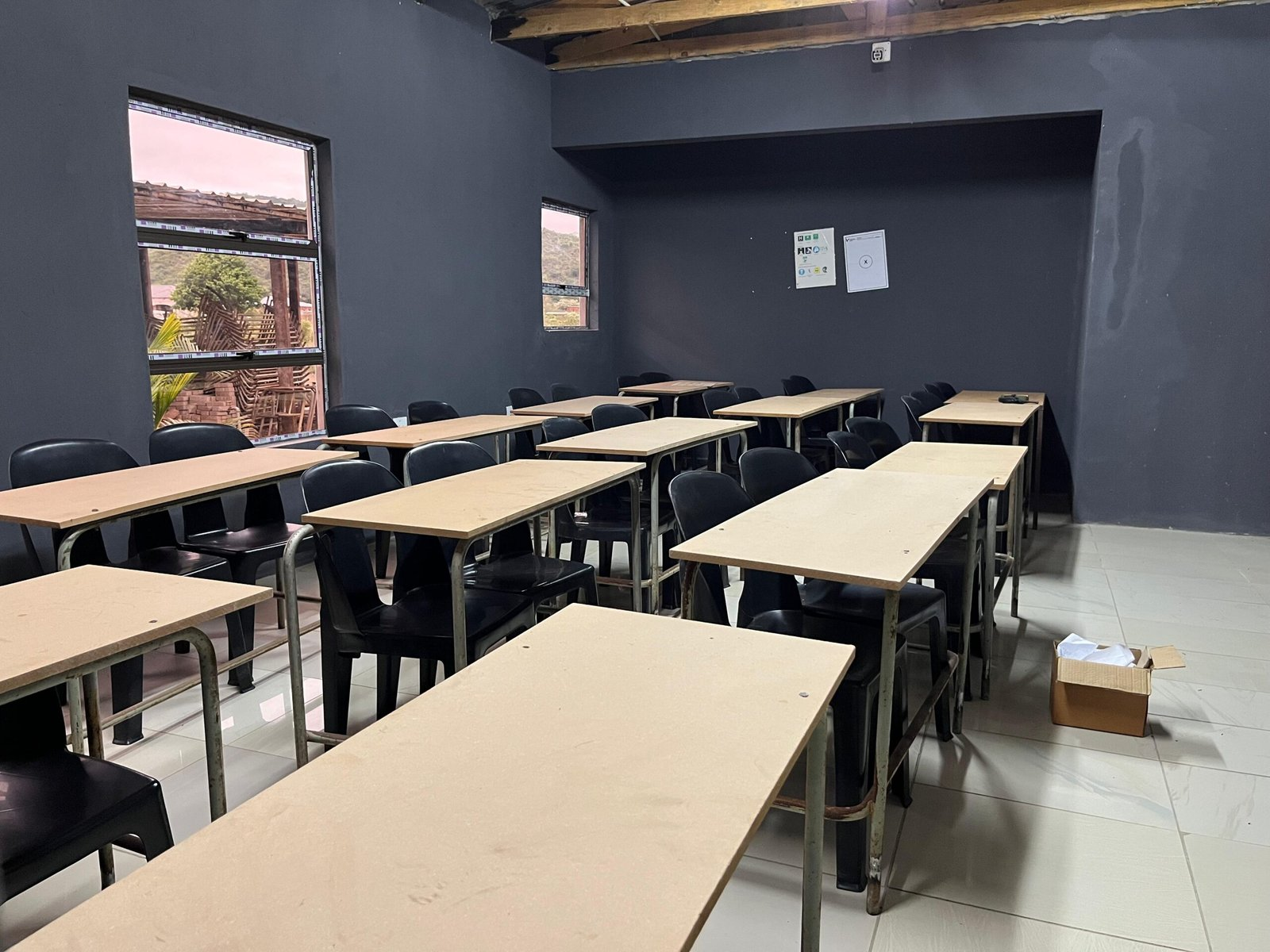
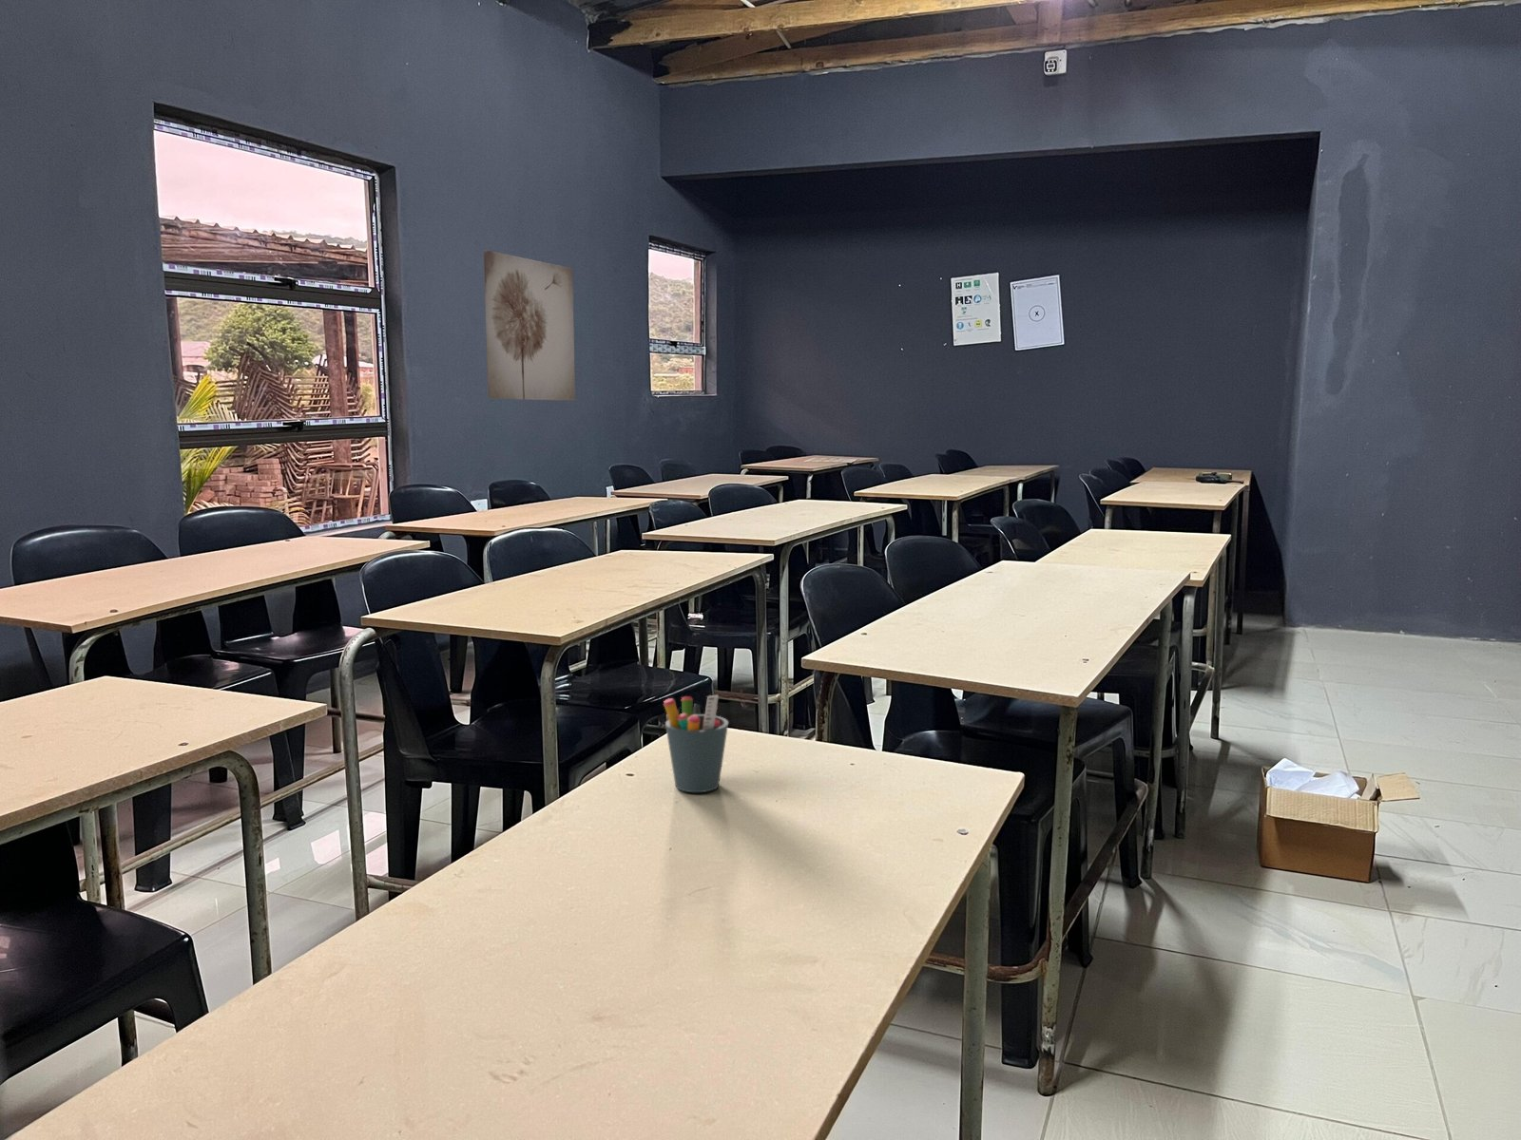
+ pen holder [662,693,729,793]
+ wall art [483,250,576,402]
